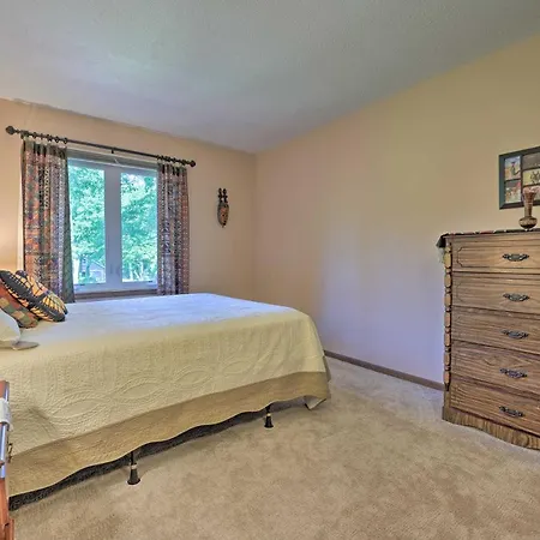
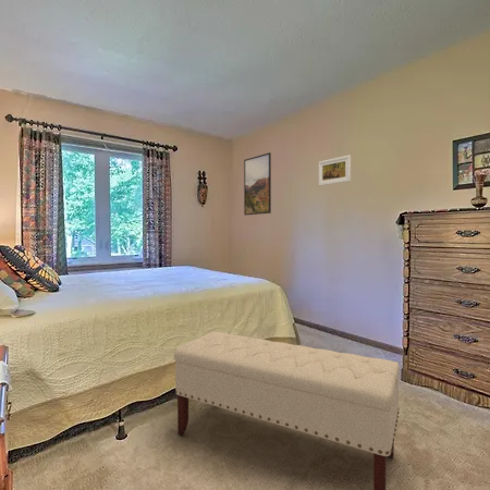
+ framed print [318,155,352,187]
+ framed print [243,151,272,217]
+ bench [173,331,401,490]
